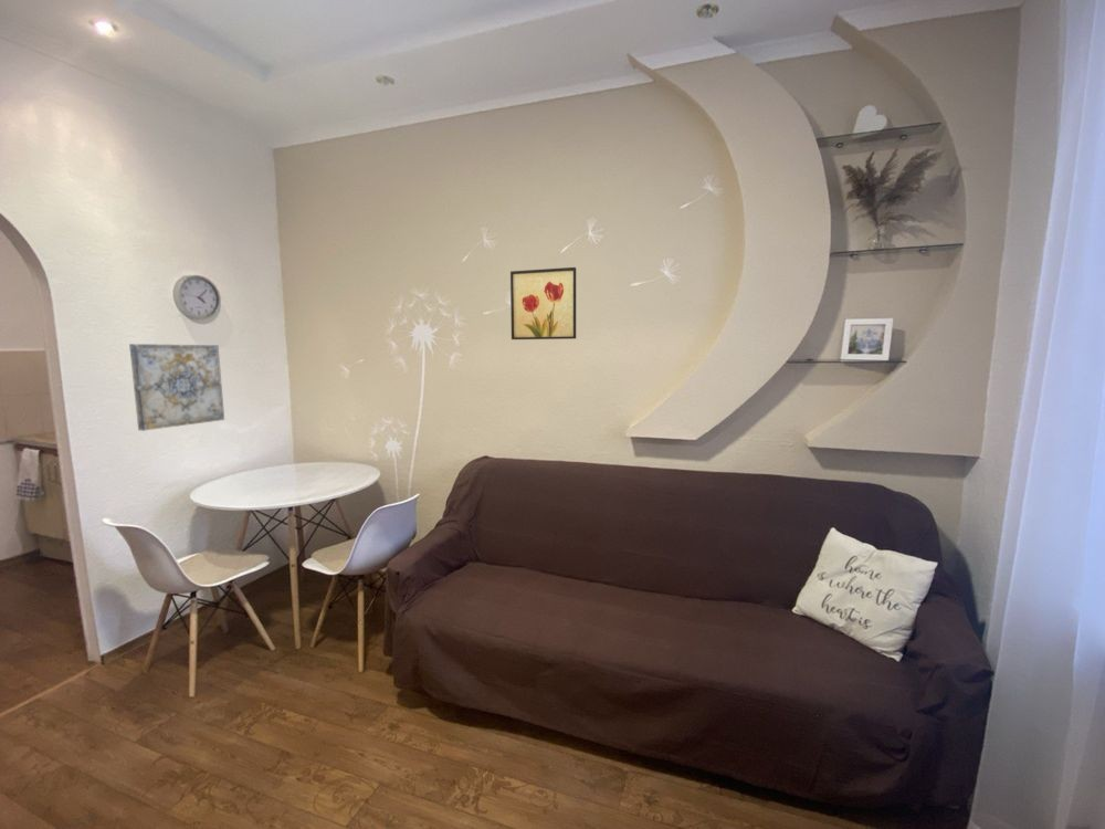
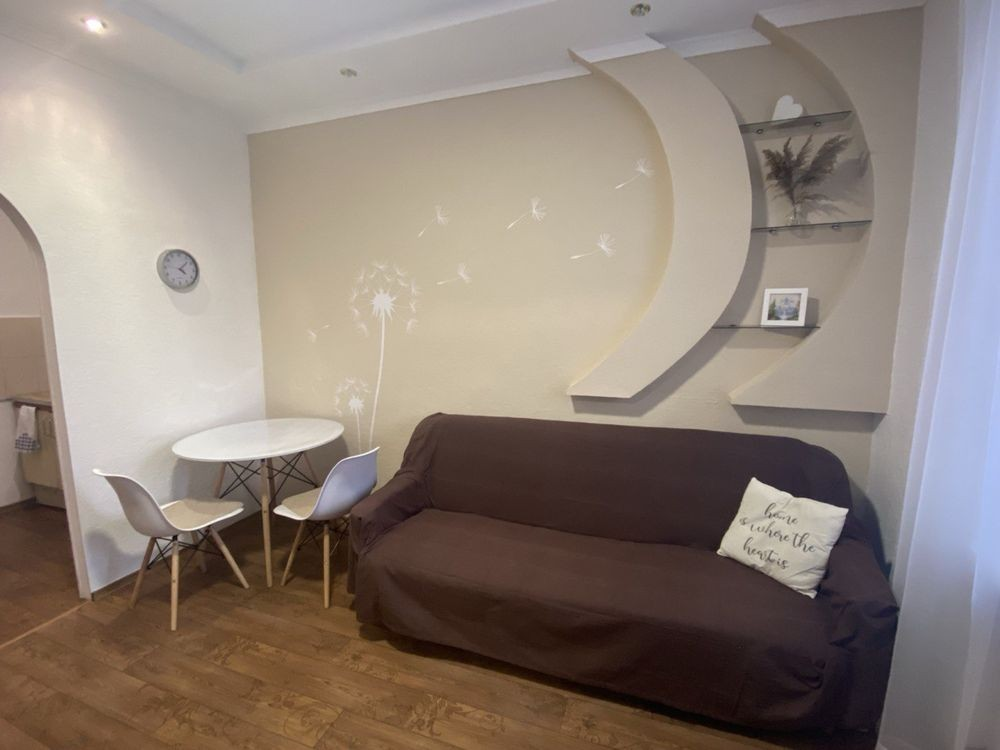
- wall art [509,266,577,340]
- wall art [128,343,225,432]
